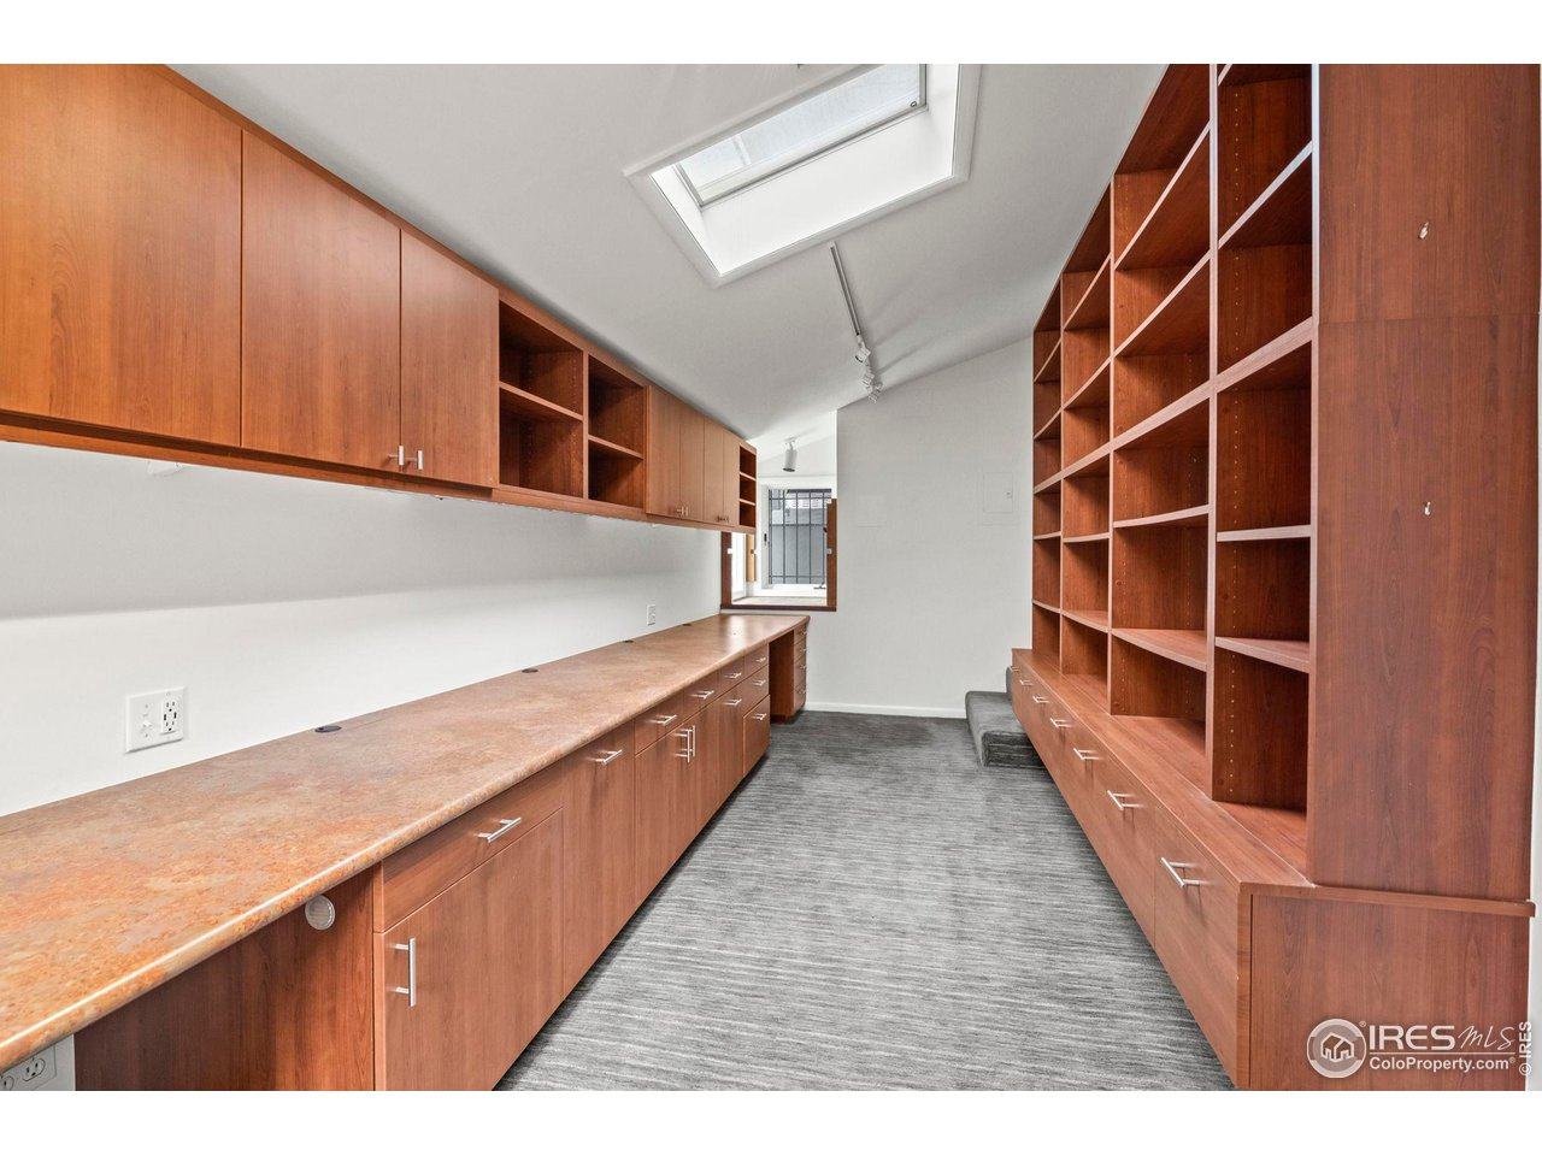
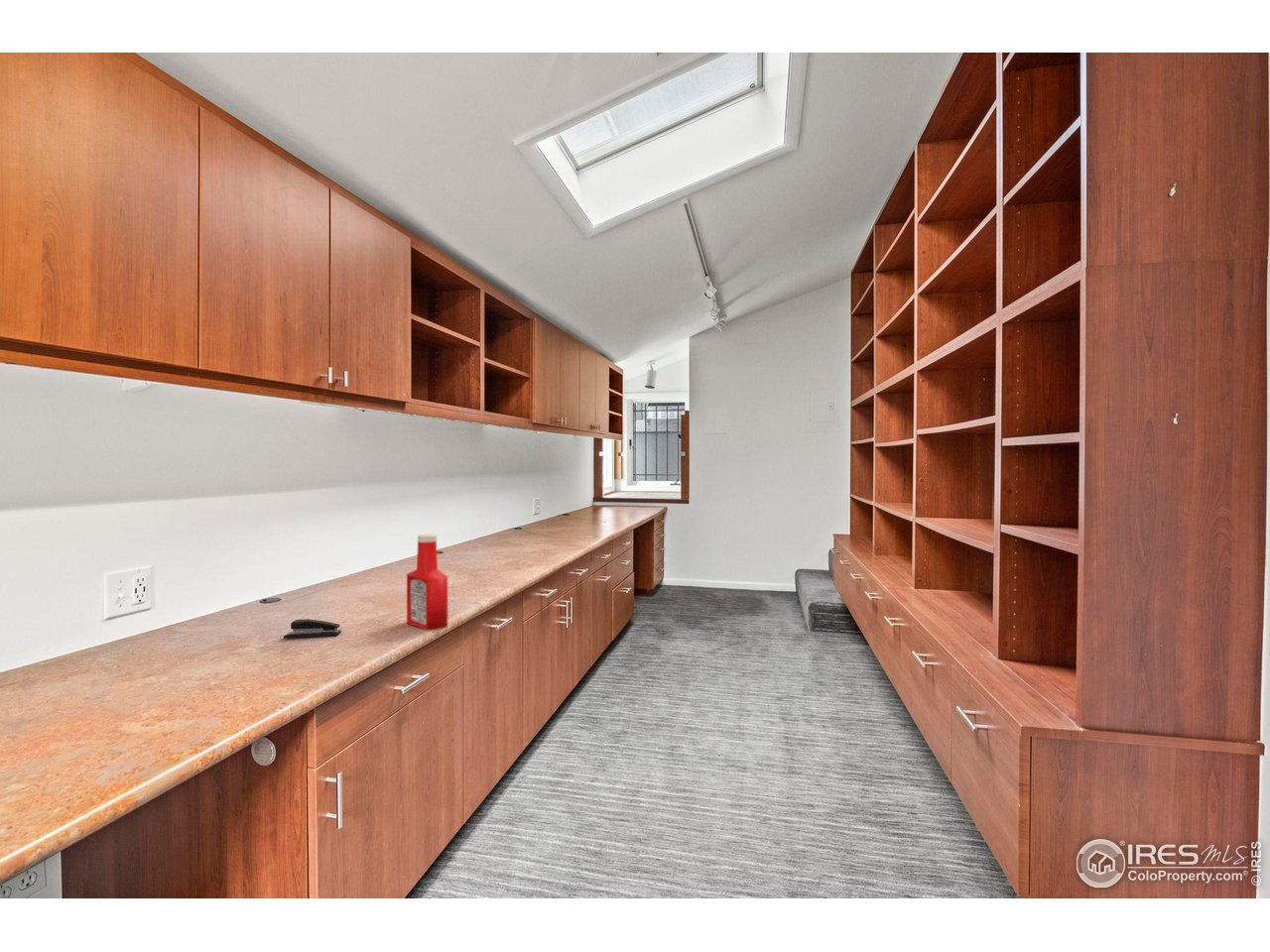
+ stapler [283,618,342,640]
+ soap bottle [406,534,448,632]
